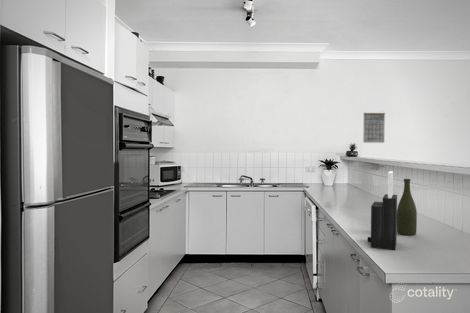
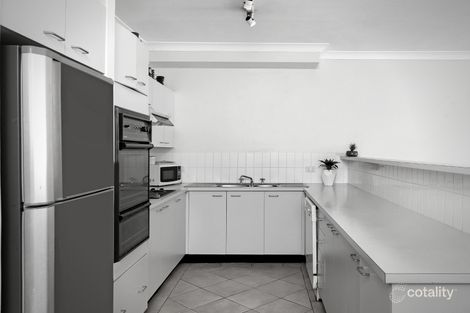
- knife block [367,170,398,251]
- bottle [397,178,418,236]
- calendar [362,111,386,144]
